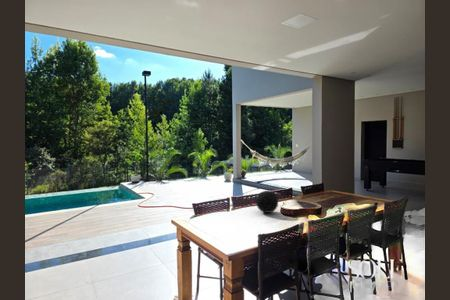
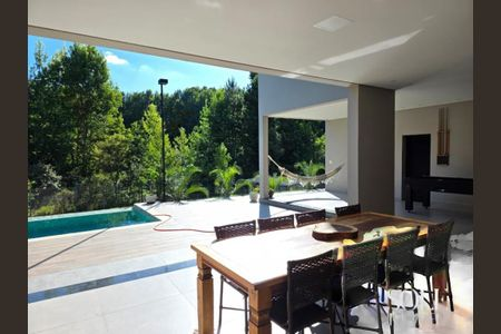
- decorative orb [254,190,279,214]
